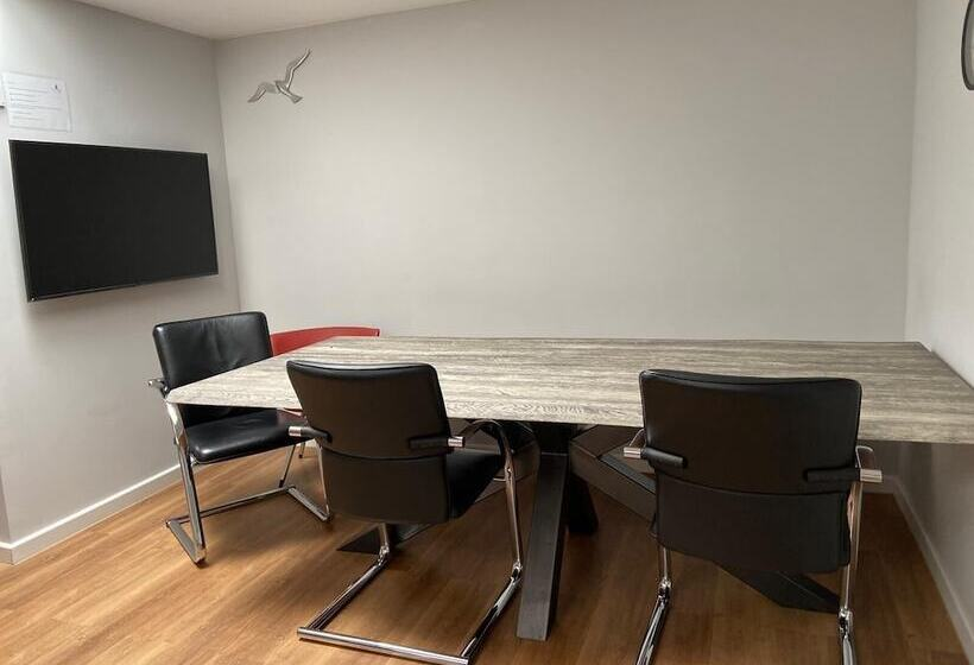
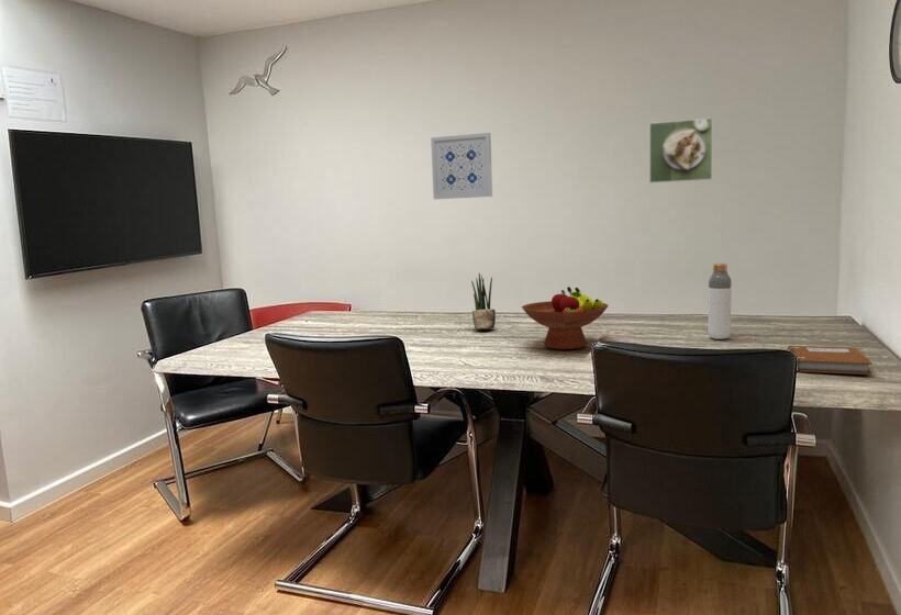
+ bottle [707,262,733,340]
+ notebook [786,345,874,376]
+ potted plant [470,272,497,331]
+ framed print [648,116,714,185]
+ fruit bowl [521,286,610,350]
+ wall art [430,132,493,201]
